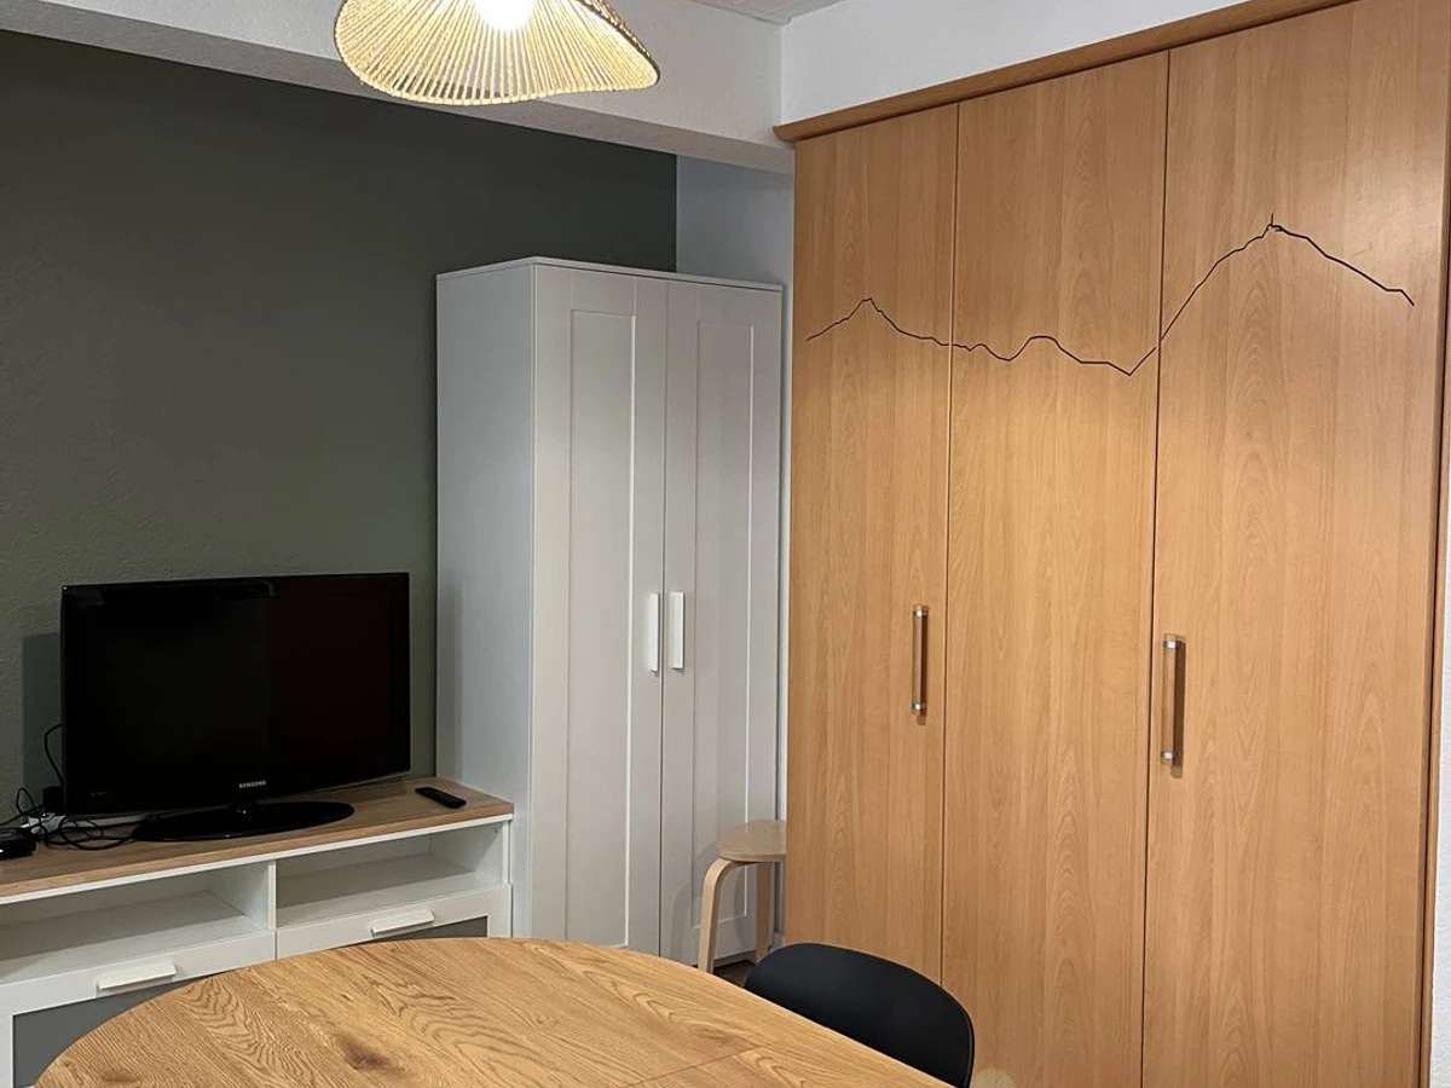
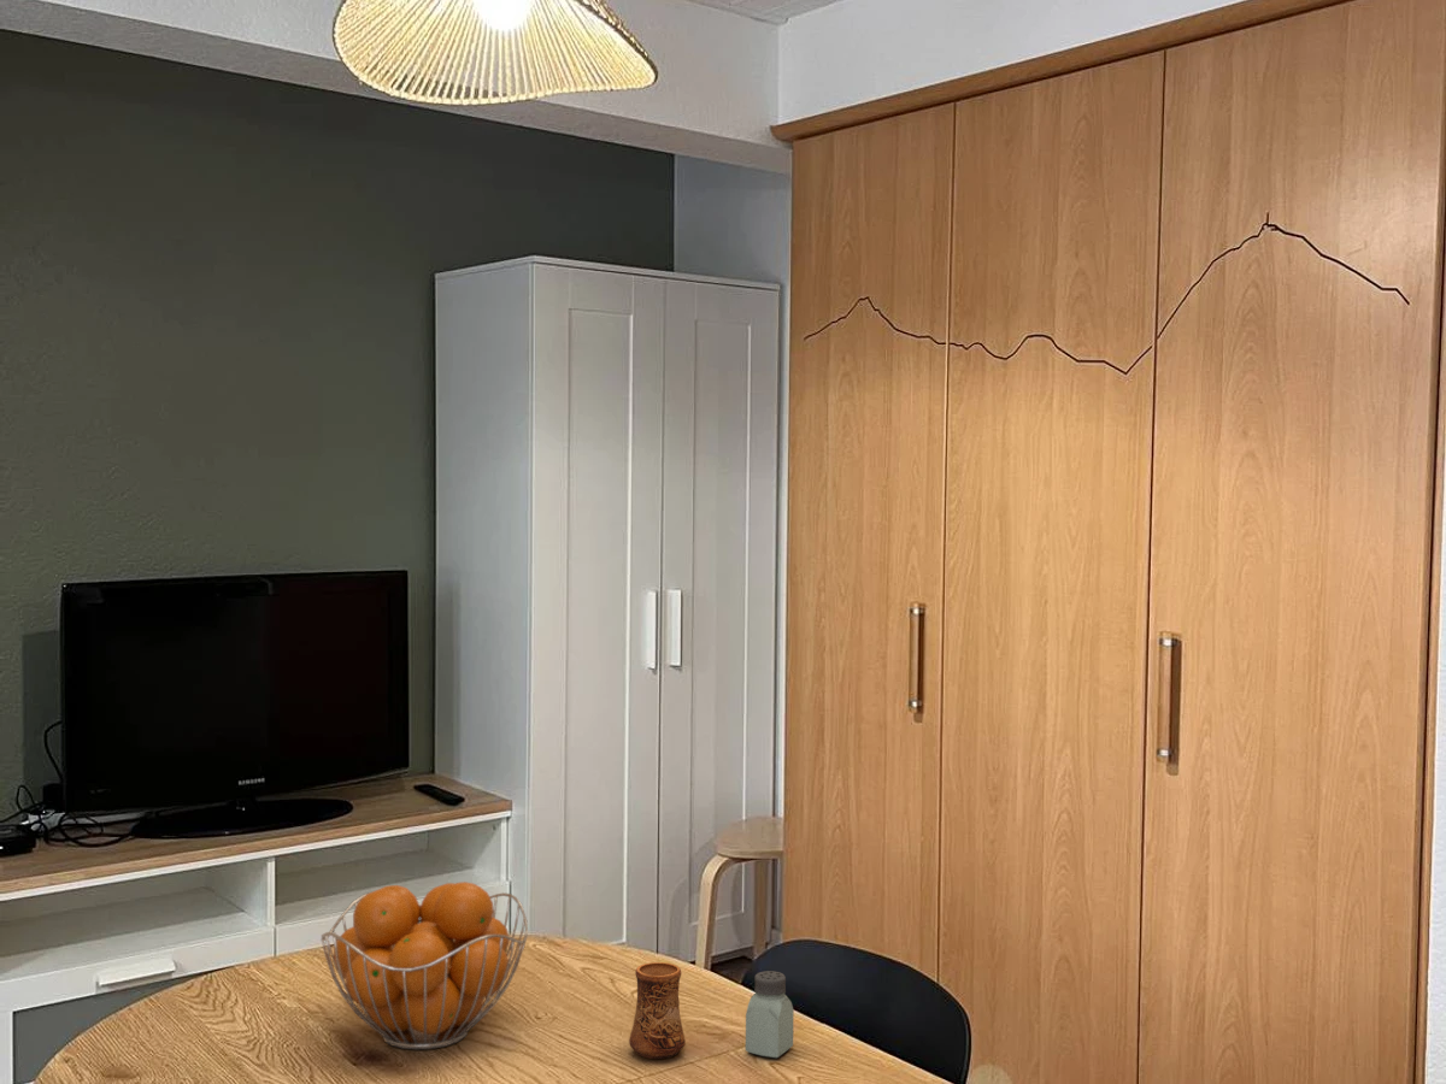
+ cup [628,961,687,1060]
+ fruit basket [321,880,529,1050]
+ saltshaker [745,970,794,1059]
